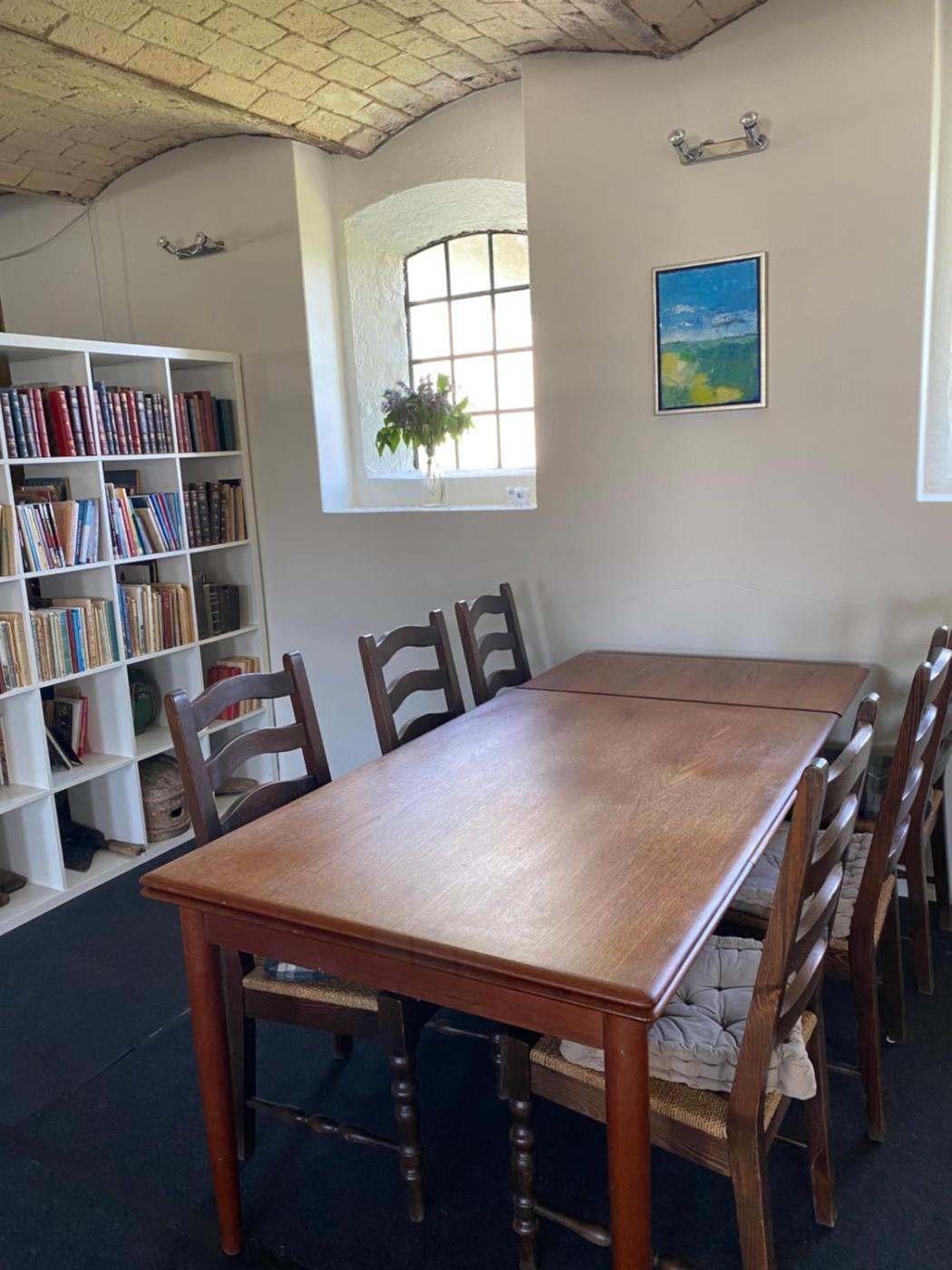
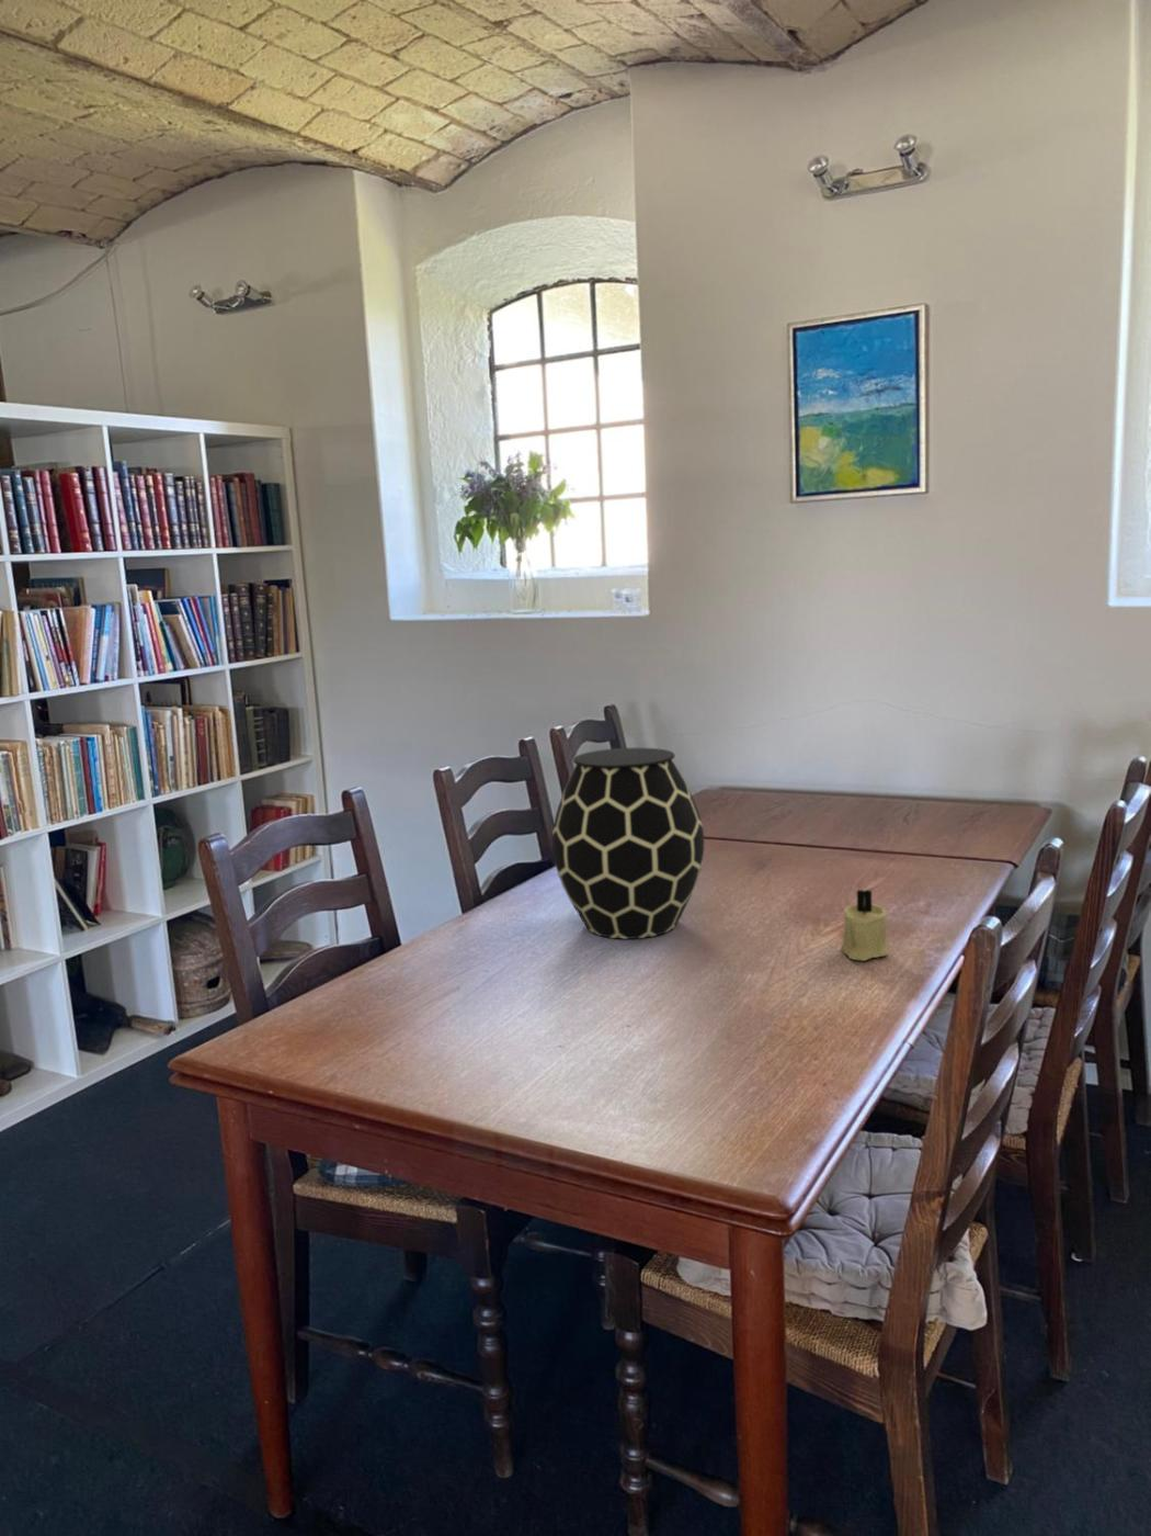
+ candle [840,889,890,963]
+ vase [551,747,705,940]
